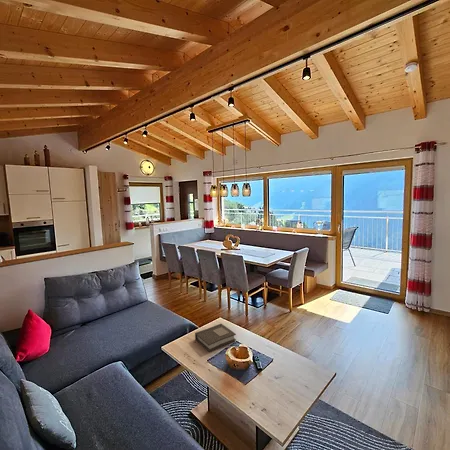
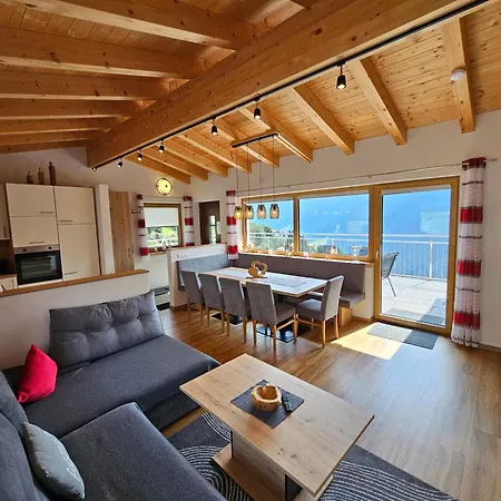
- book [194,323,237,353]
